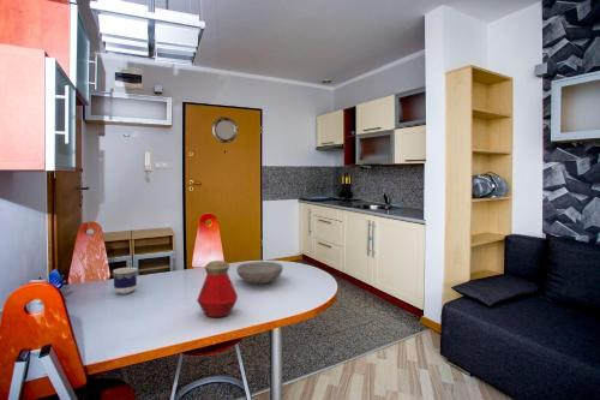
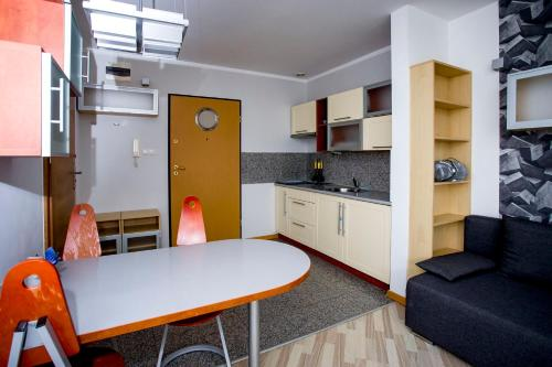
- bowl [235,261,284,285]
- bottle [196,259,239,318]
- cup [112,267,138,294]
